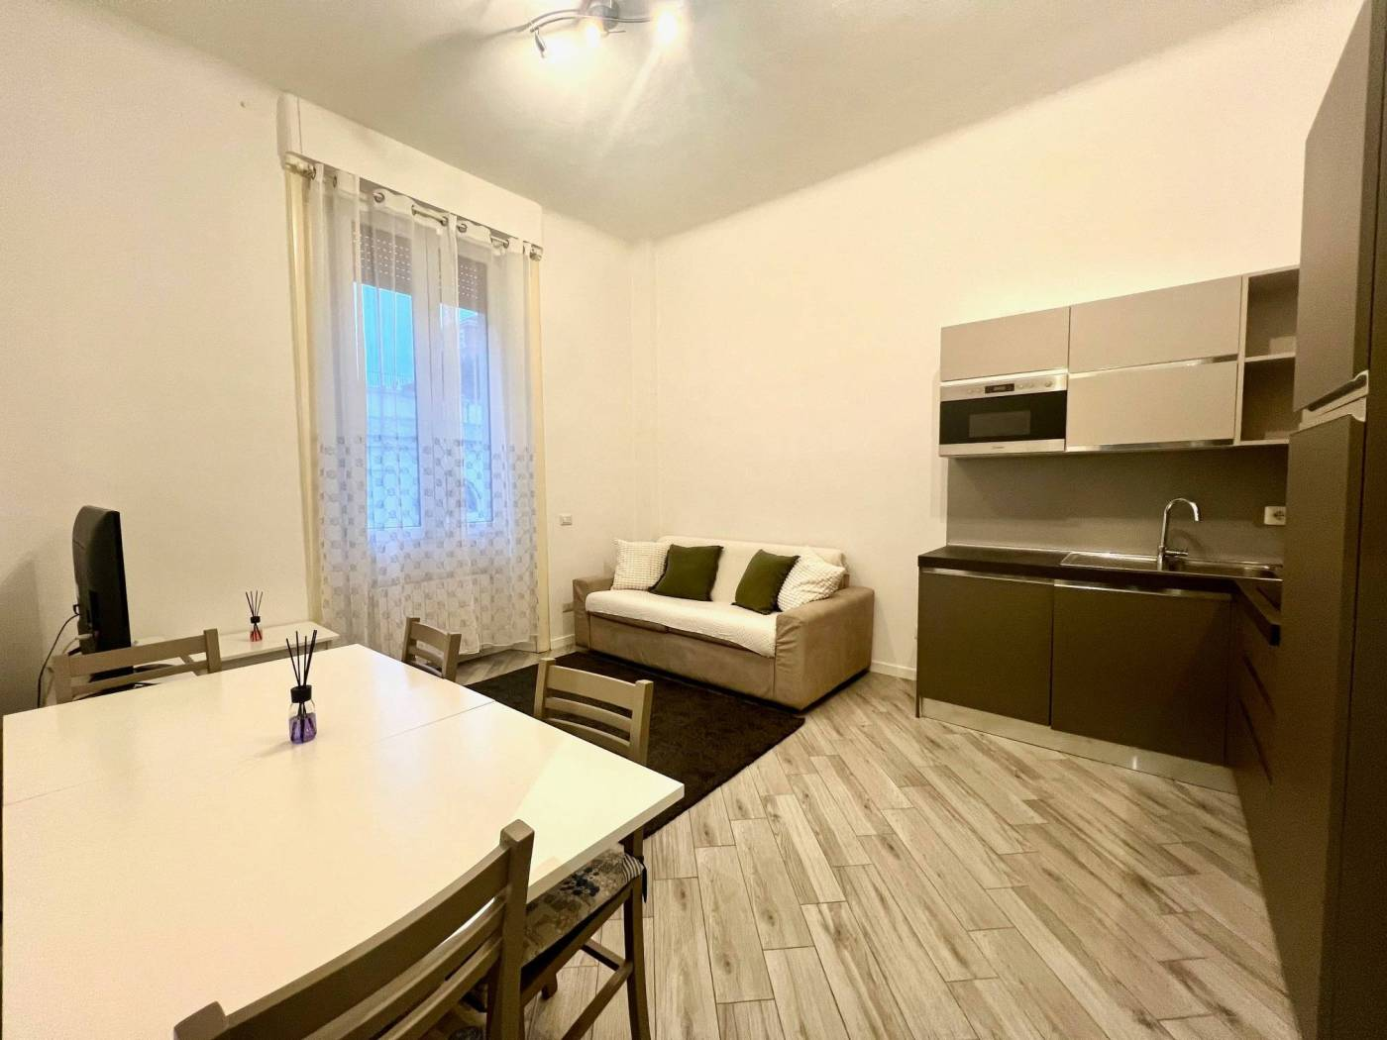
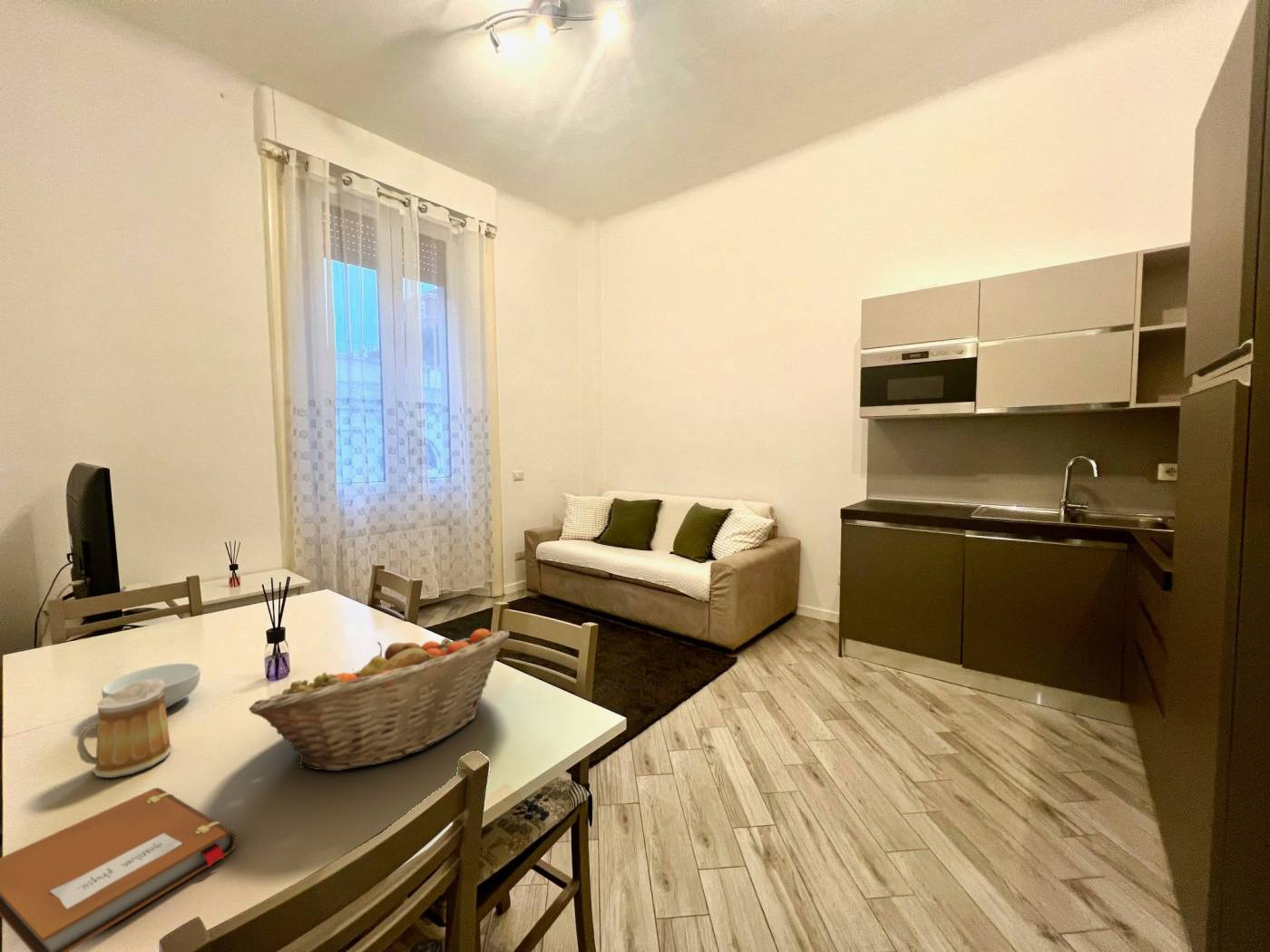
+ notebook [0,787,238,952]
+ cereal bowl [101,663,201,709]
+ fruit basket [248,628,511,772]
+ mug [76,679,174,779]
